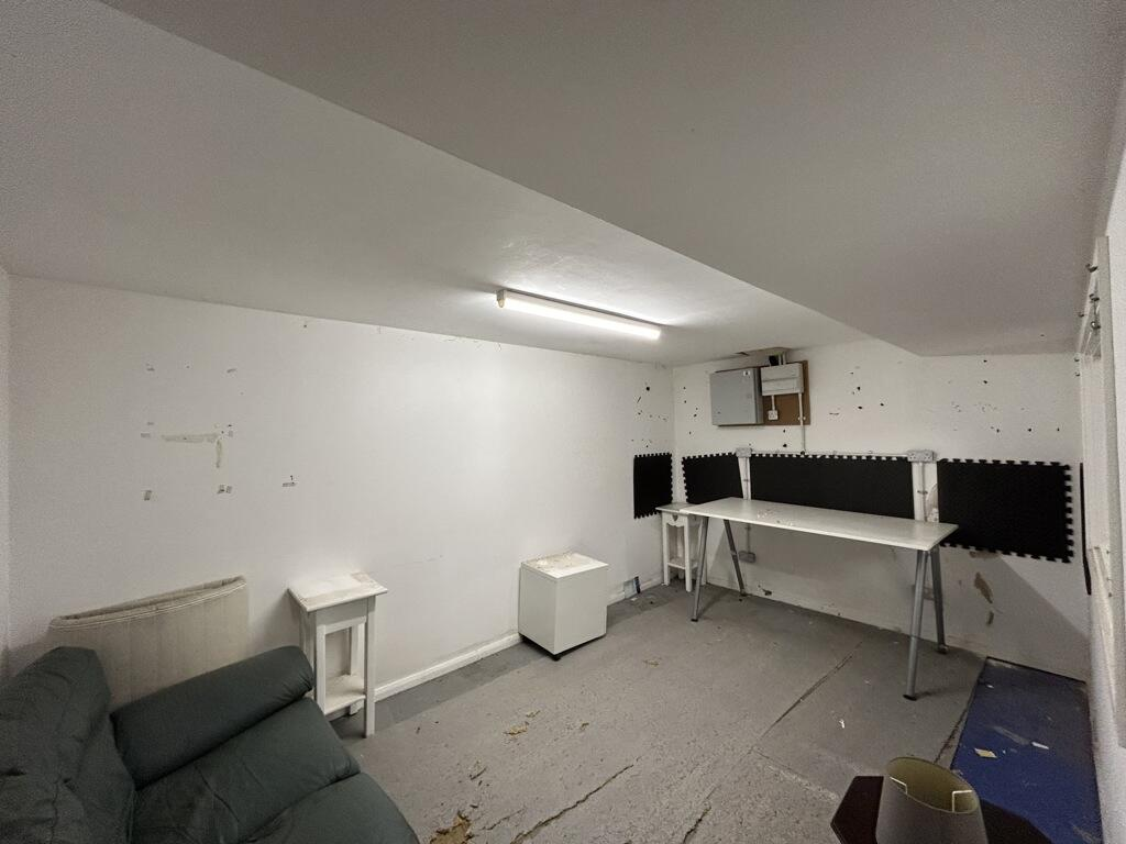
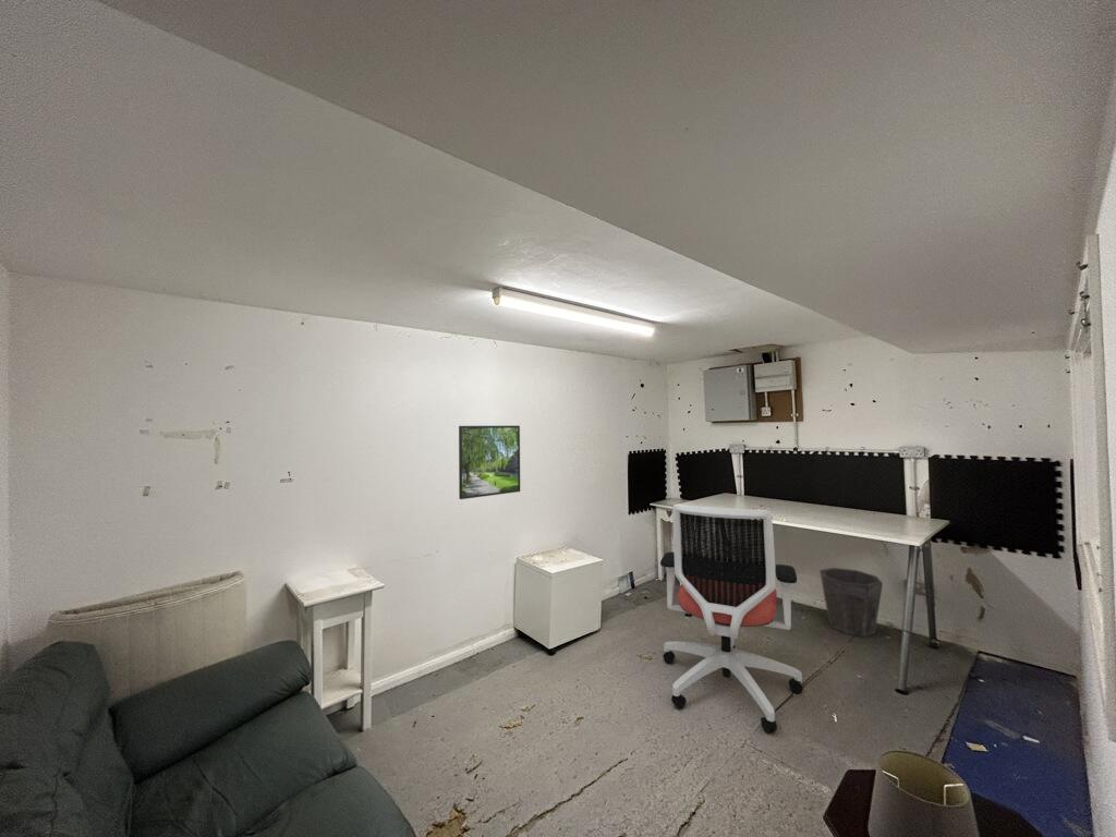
+ office chair [659,504,804,733]
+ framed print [458,425,521,500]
+ waste bin [818,567,884,638]
